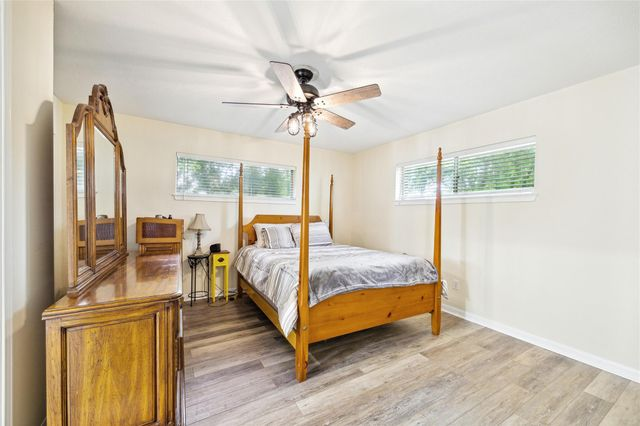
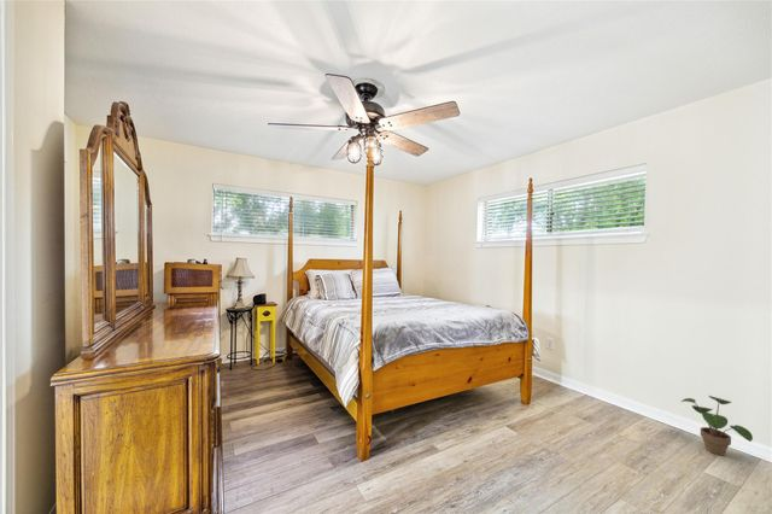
+ potted plant [680,395,754,456]
